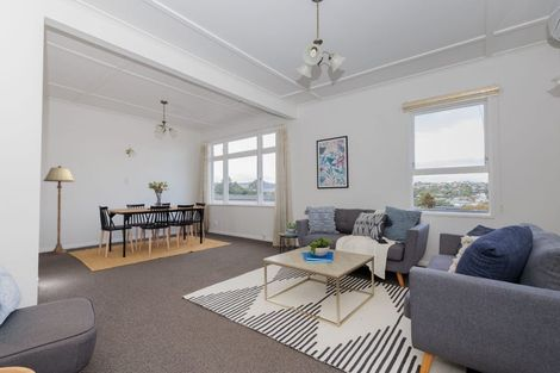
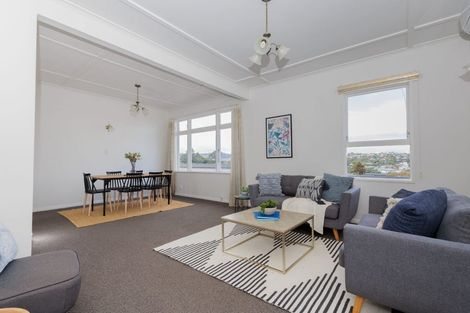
- floor lamp [42,164,75,255]
